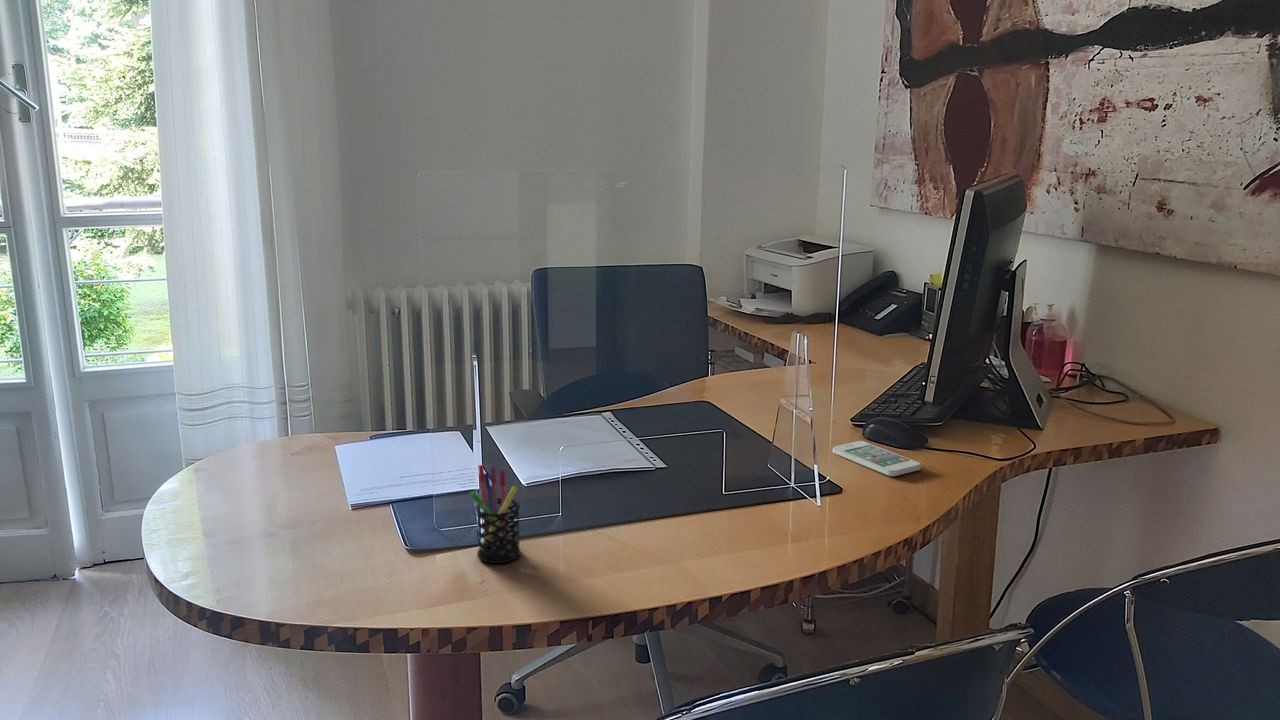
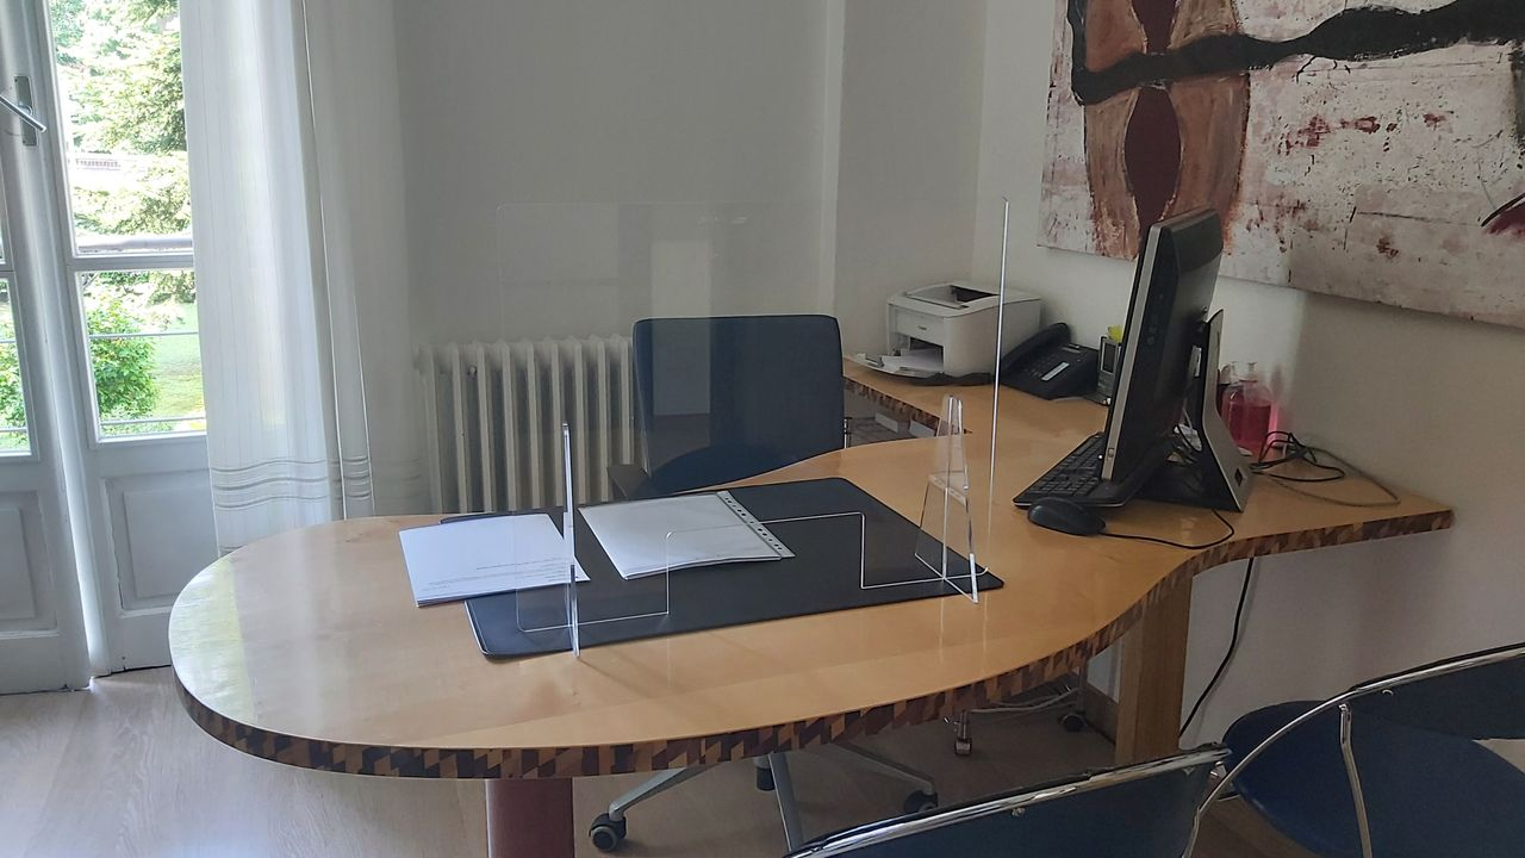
- smartphone [832,440,922,477]
- pen holder [469,464,522,564]
